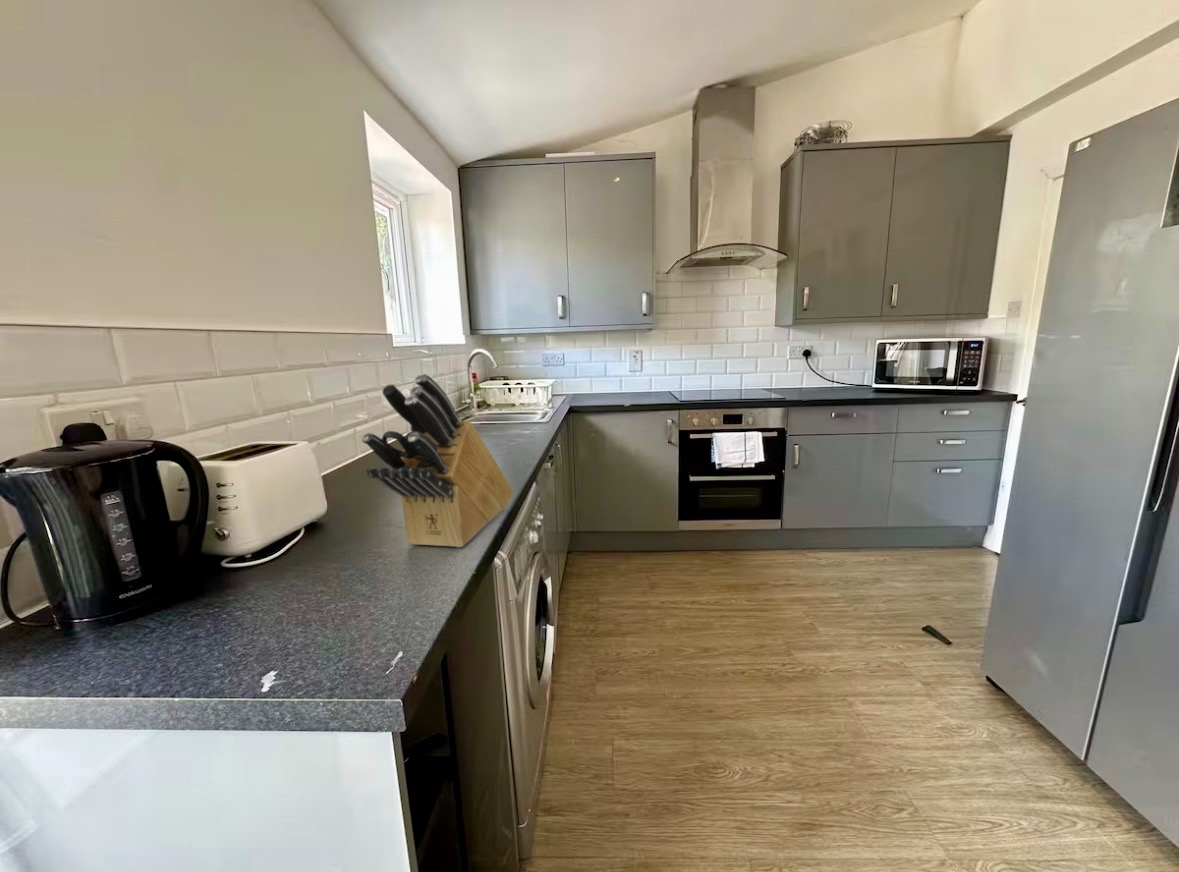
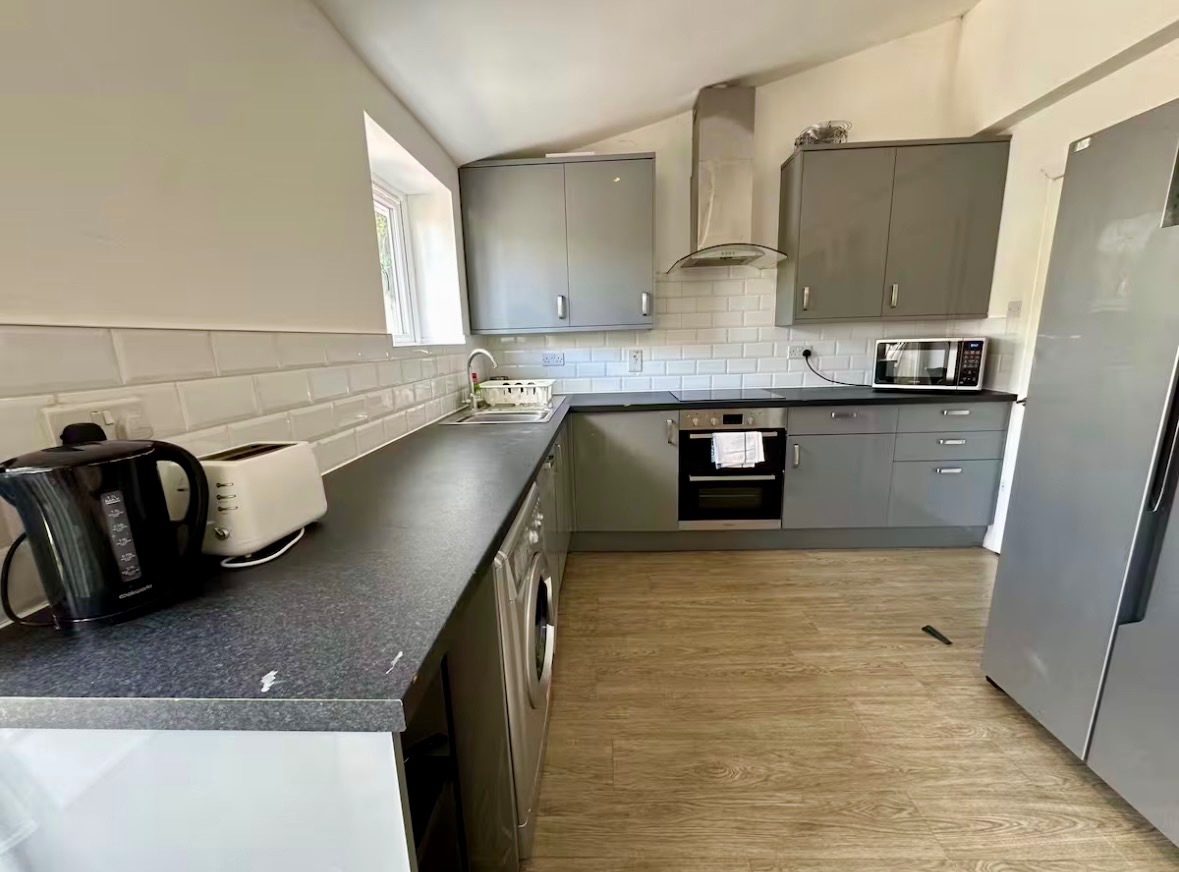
- knife block [361,372,514,548]
